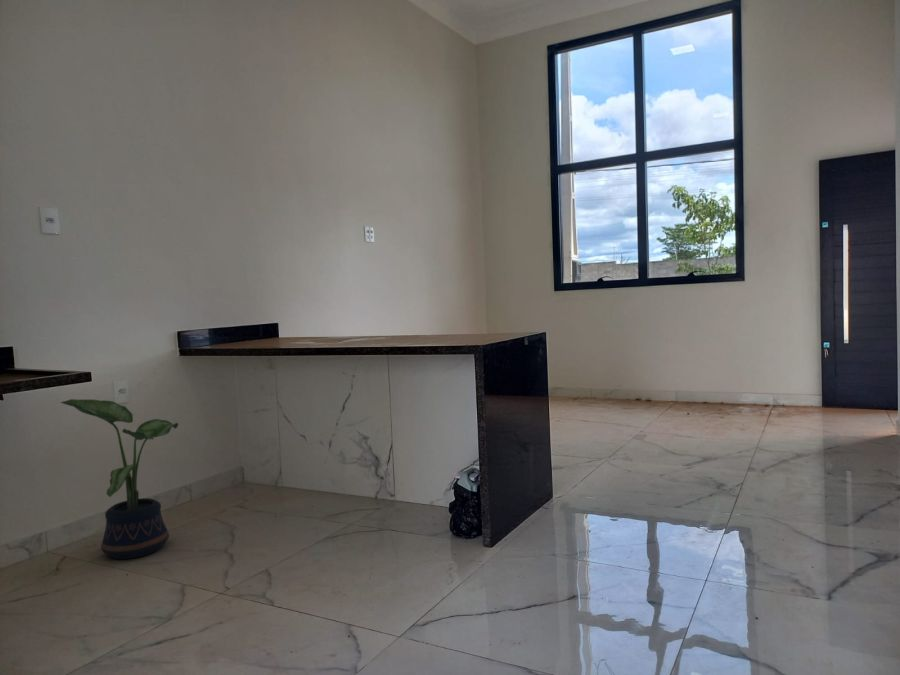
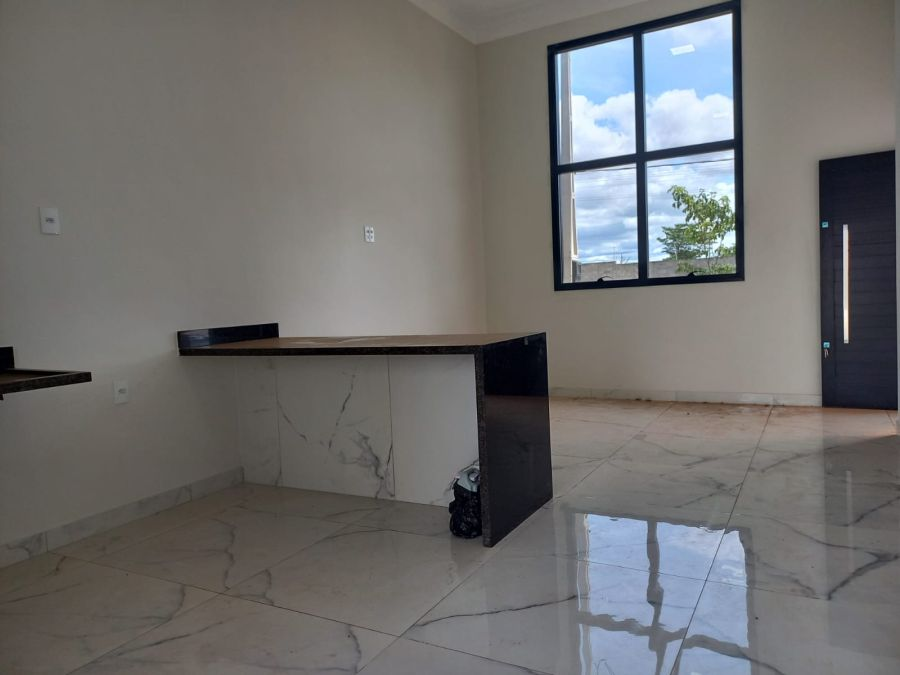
- potted plant [59,398,179,560]
